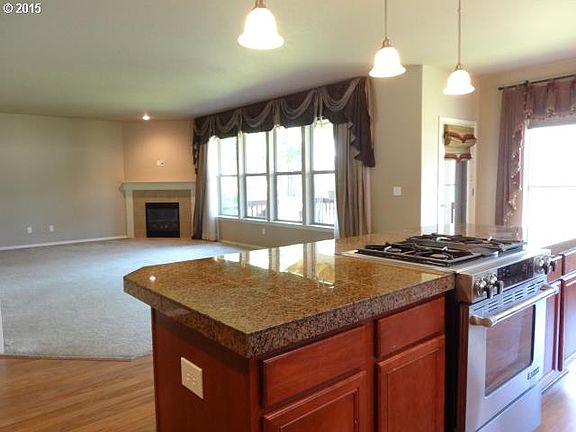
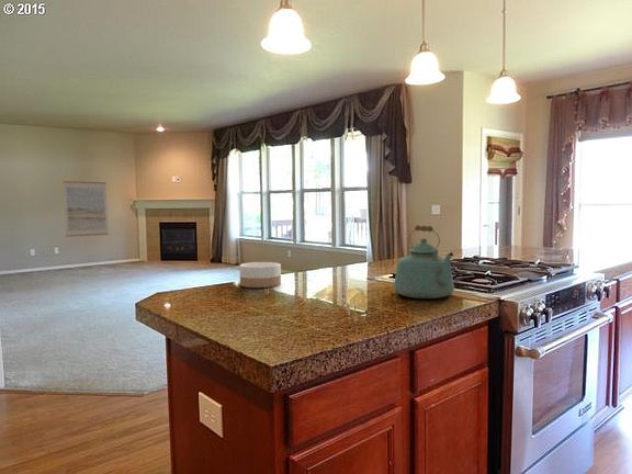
+ wall art [63,180,110,238]
+ bowl [238,261,282,289]
+ kettle [393,224,455,300]
